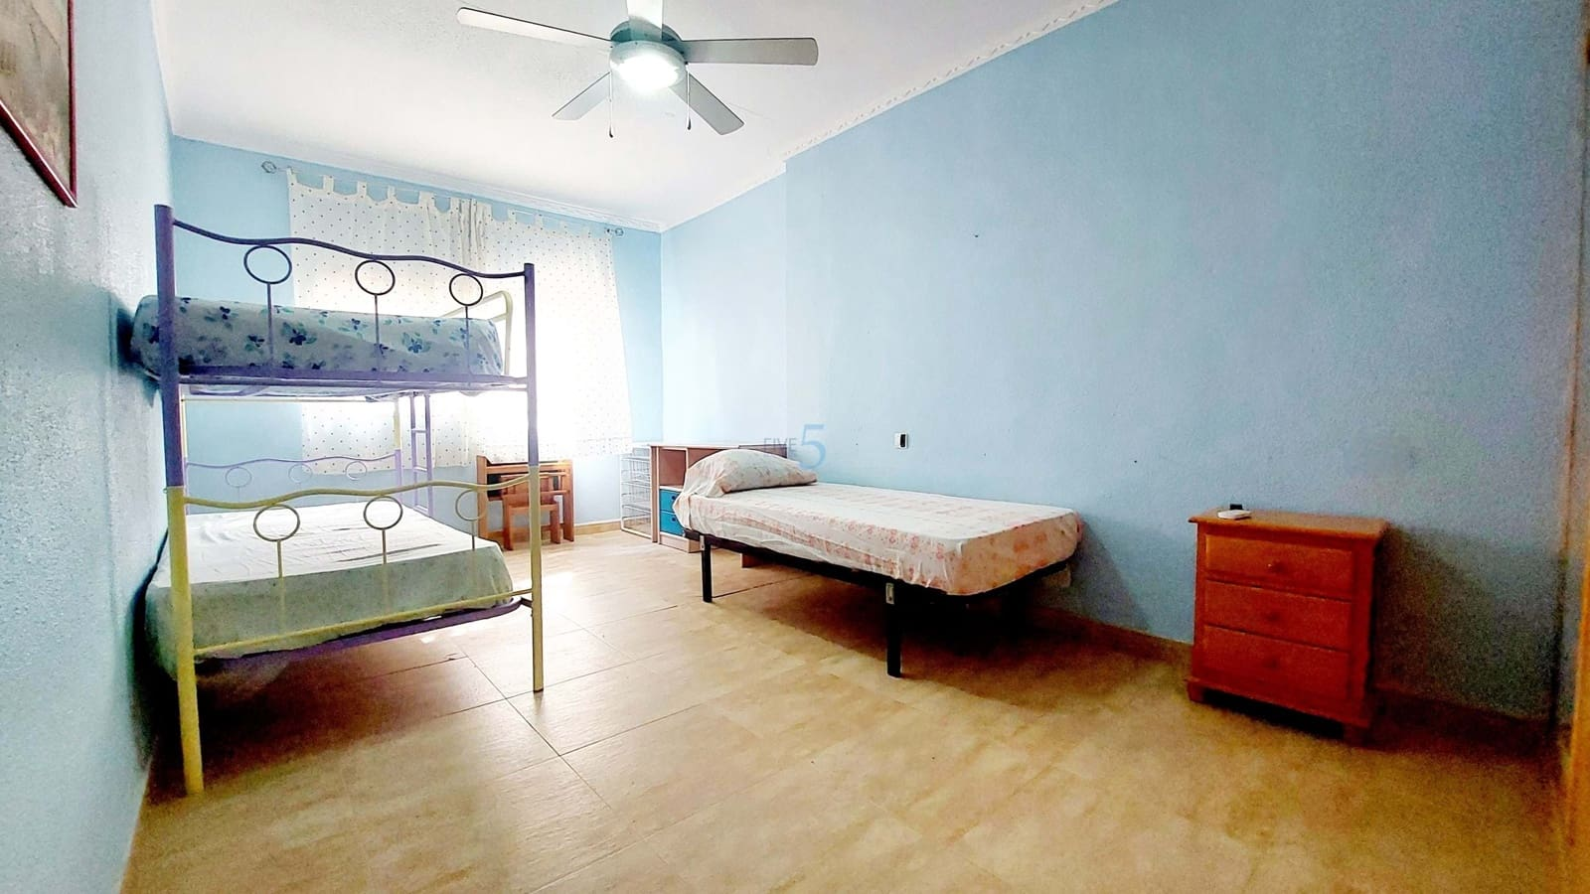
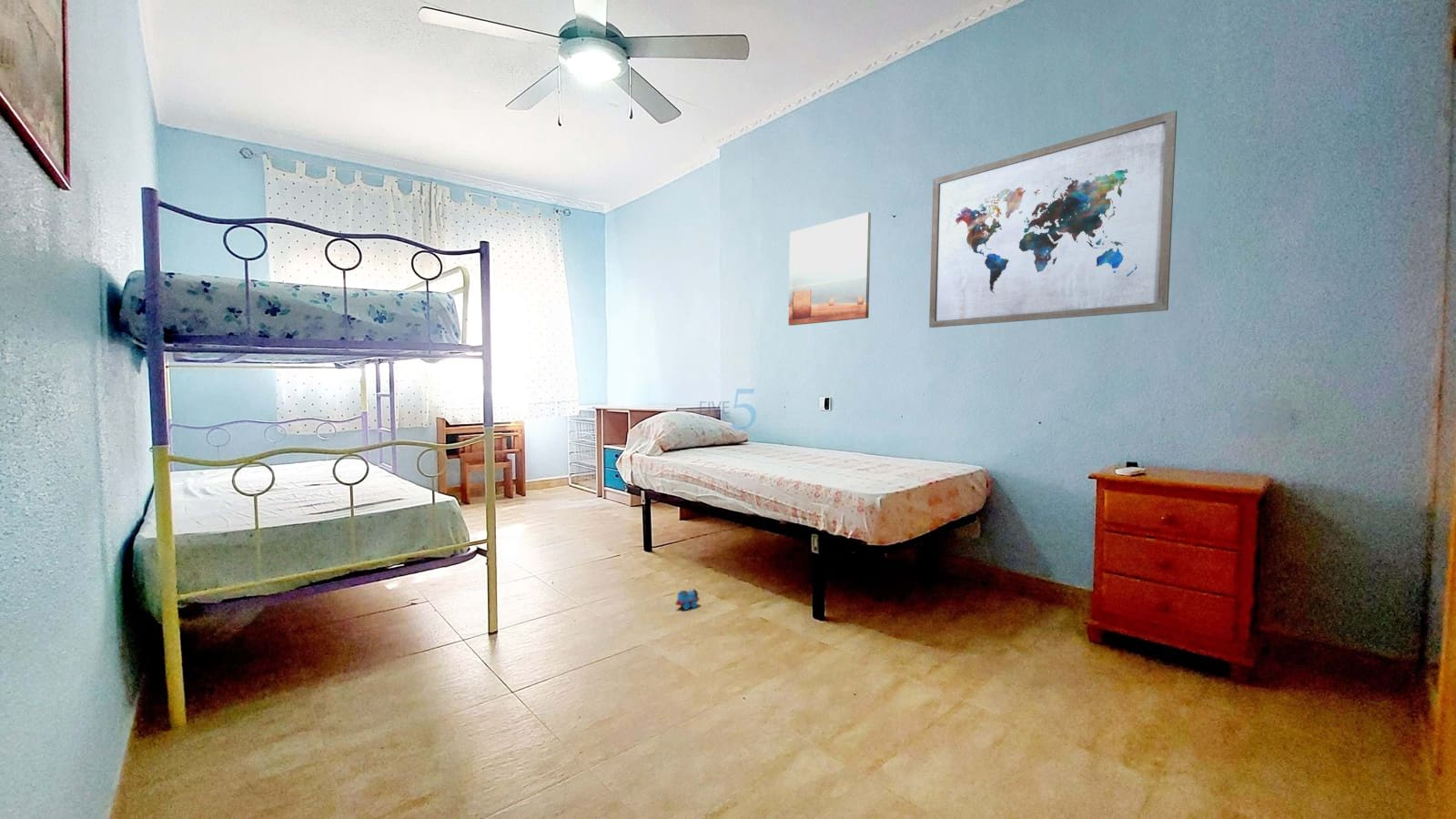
+ toy train [674,588,701,611]
+ wall art [928,109,1178,329]
+ wall art [788,211,872,327]
